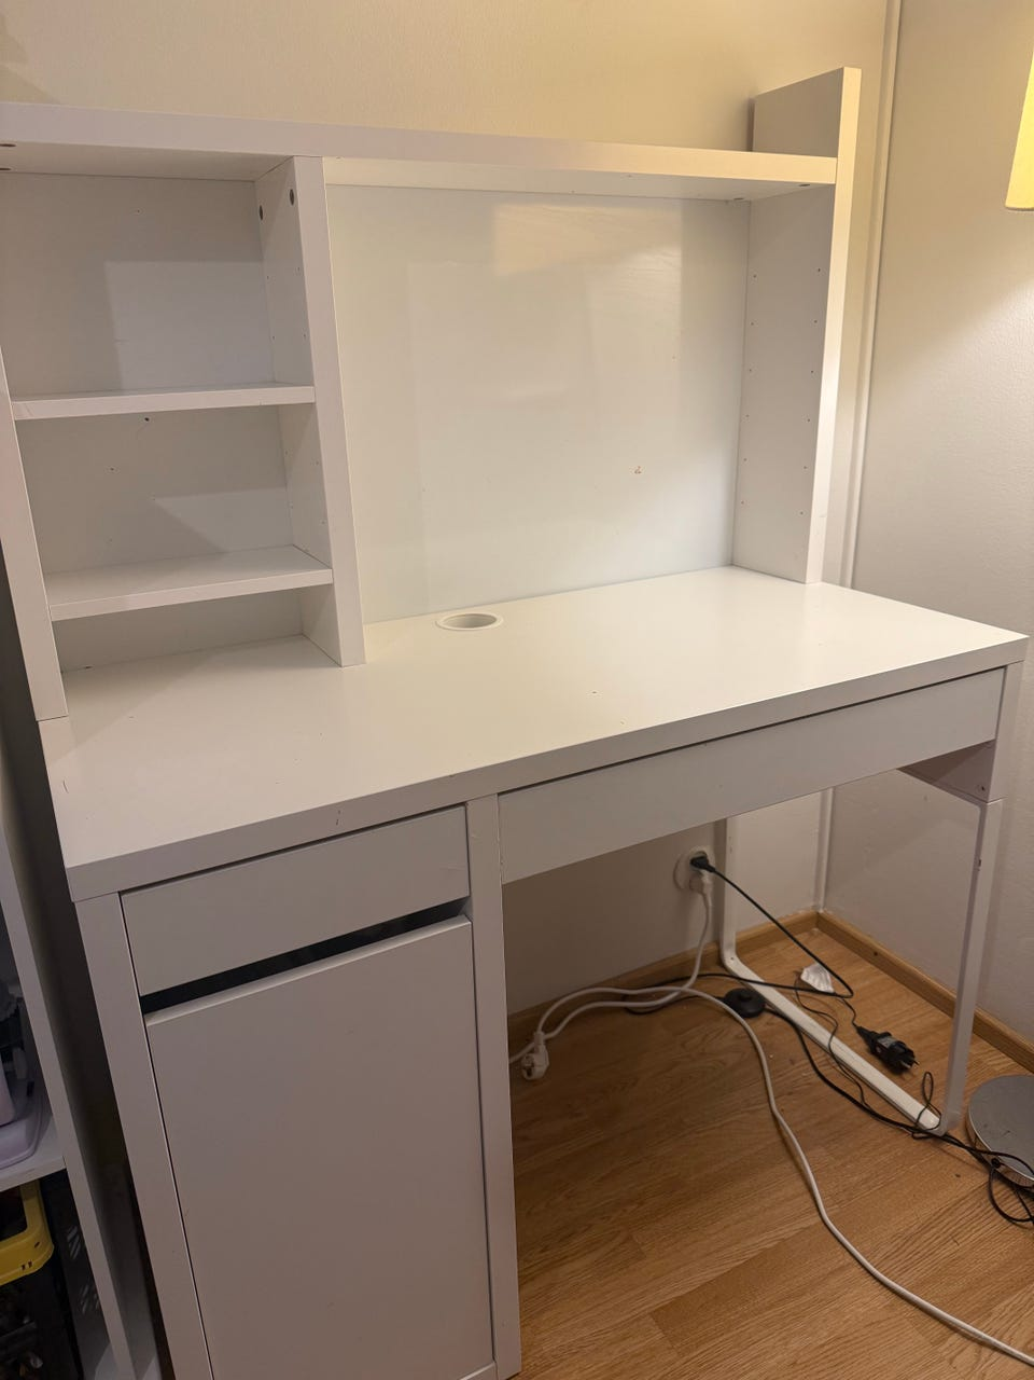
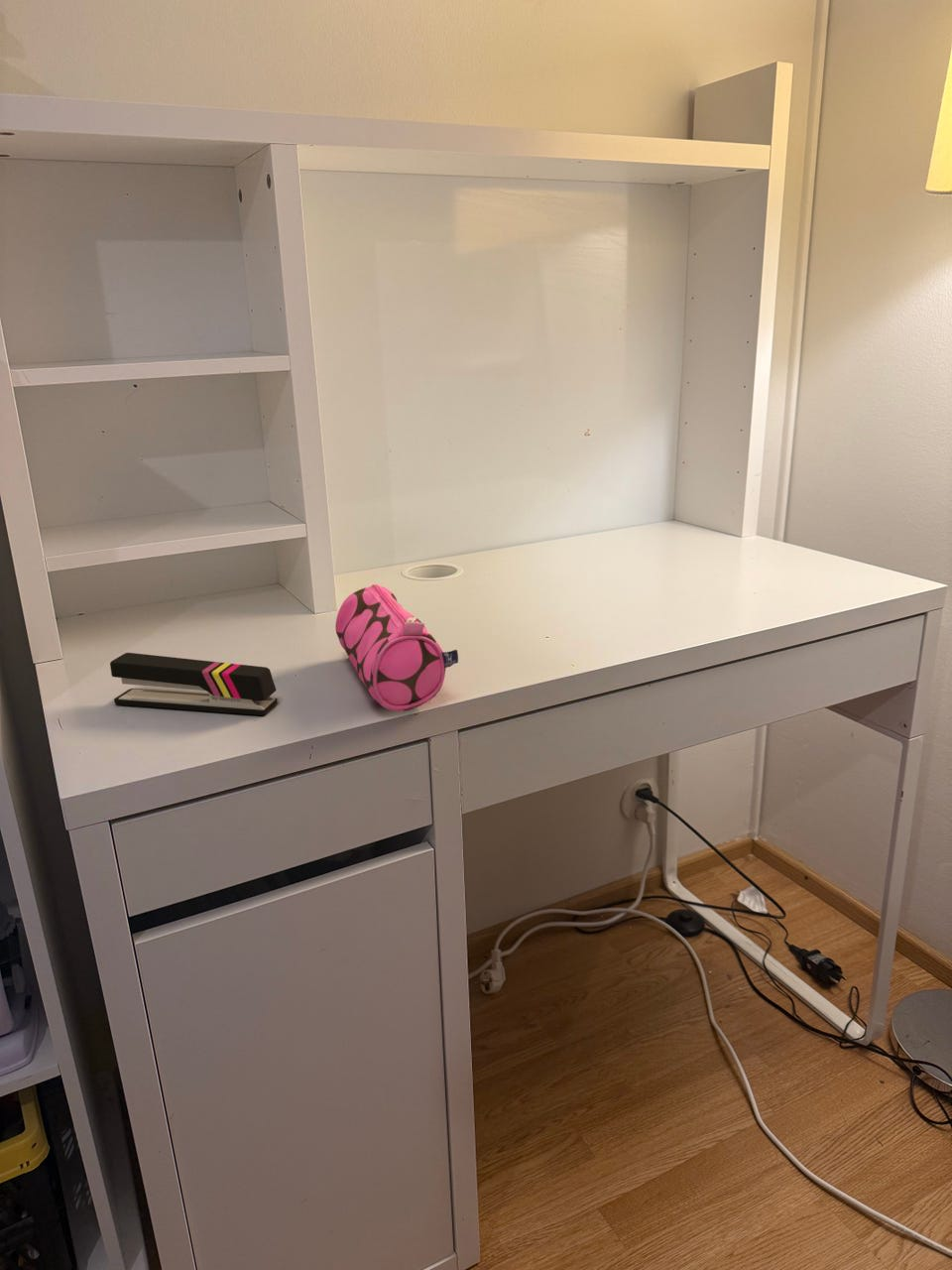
+ pencil case [334,583,459,712]
+ stapler [109,652,279,716]
